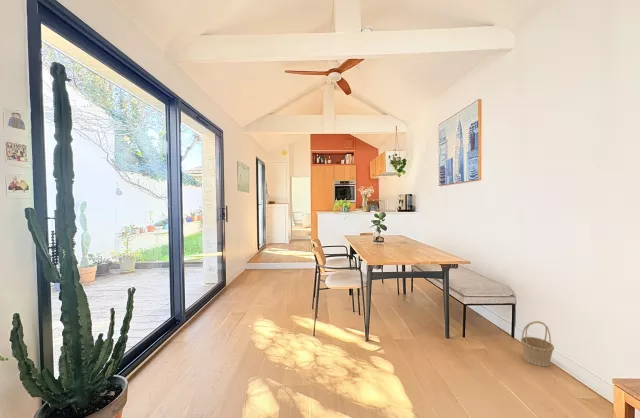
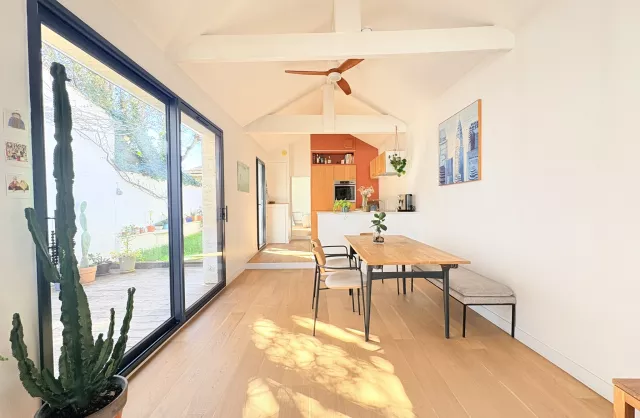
- basket [520,320,555,367]
